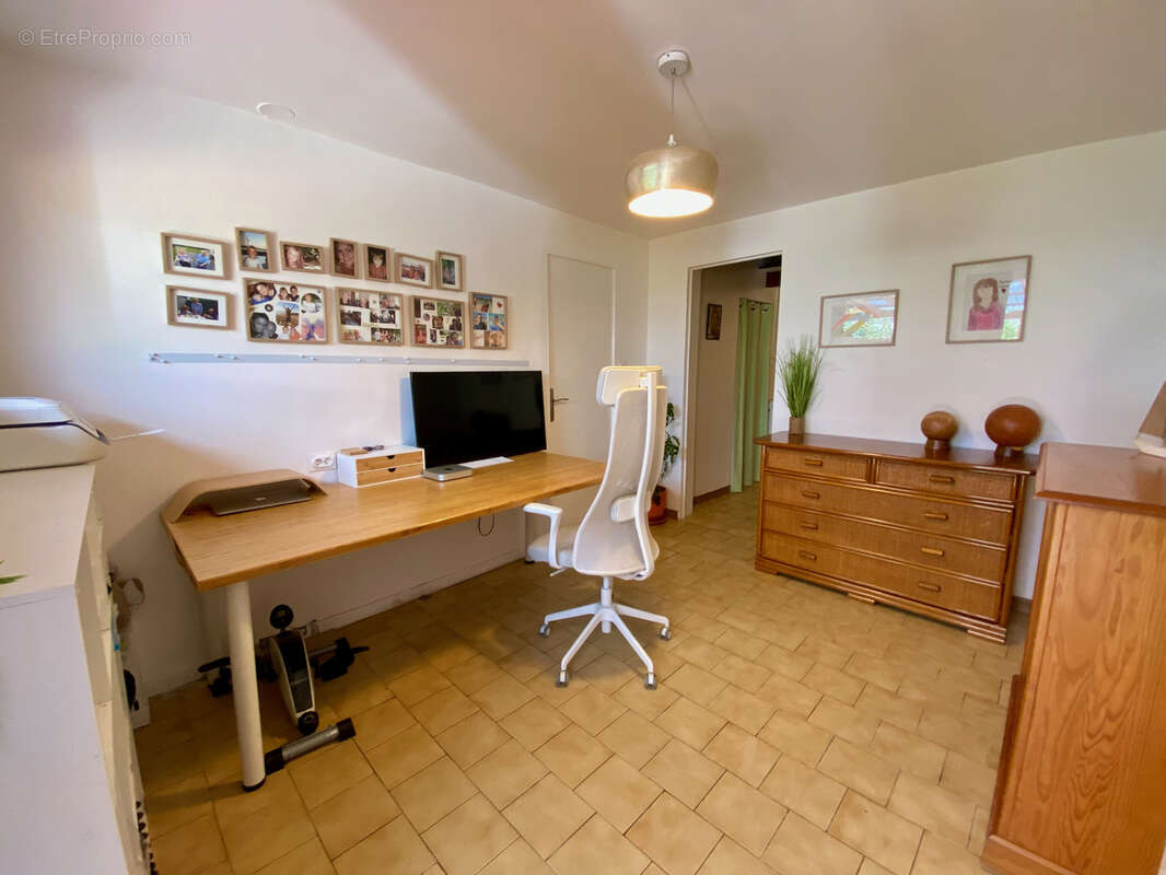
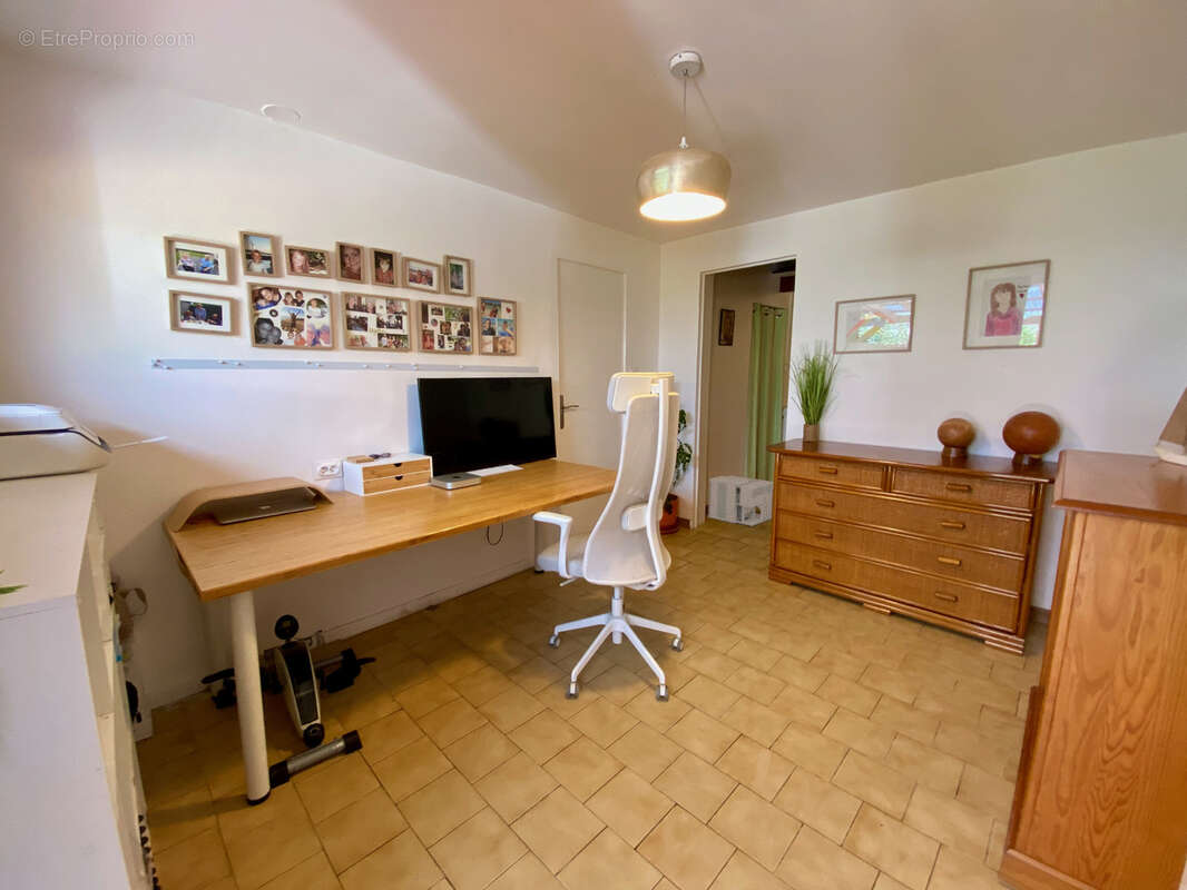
+ architectural model [707,474,774,527]
